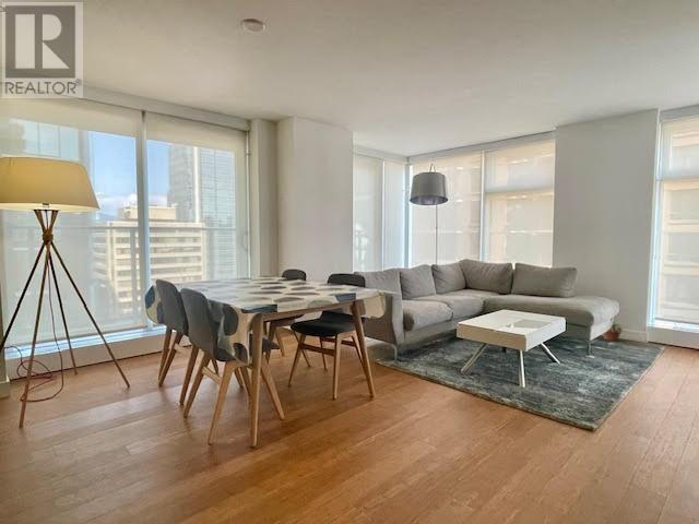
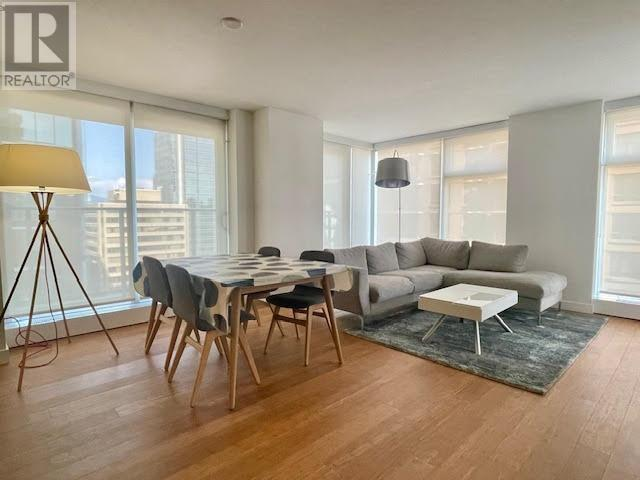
- potted plant [603,317,628,342]
